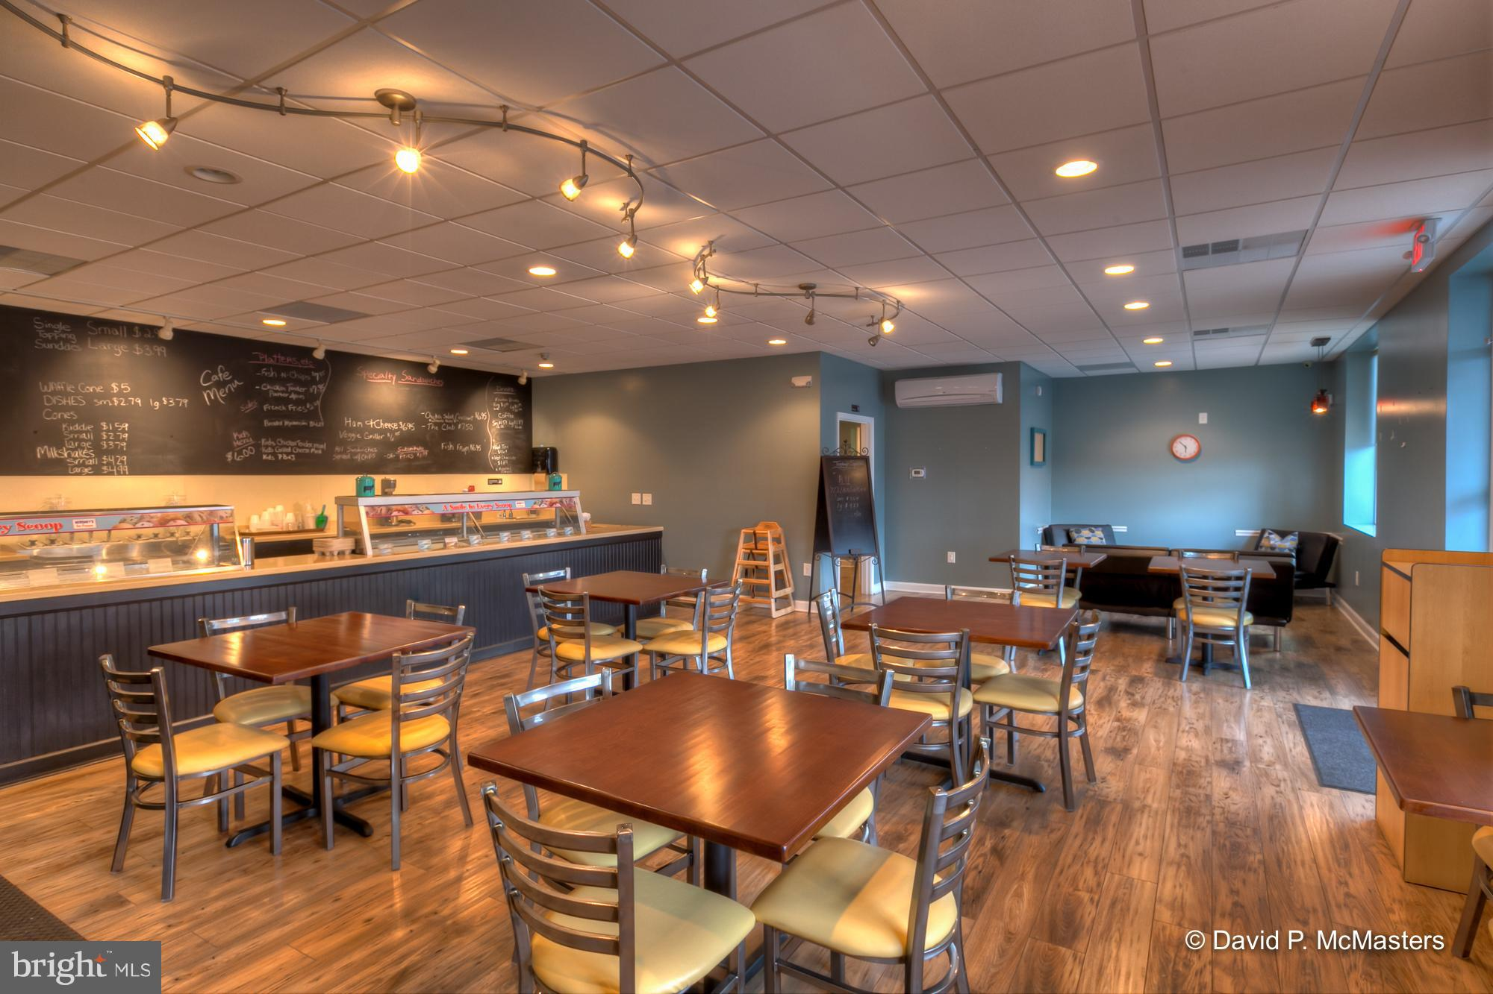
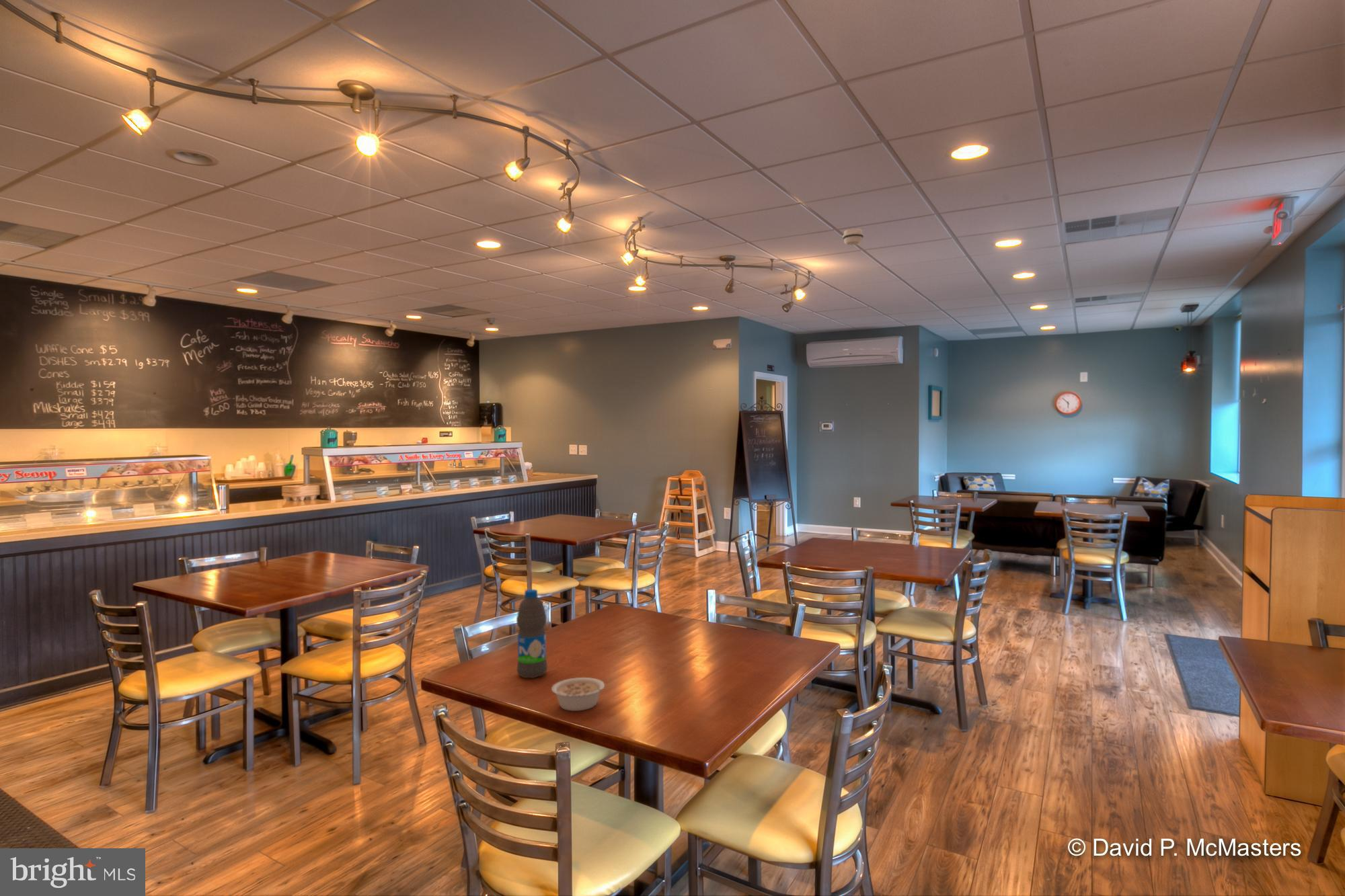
+ water bottle [516,589,548,679]
+ legume [551,677,611,712]
+ smoke detector [842,228,864,246]
